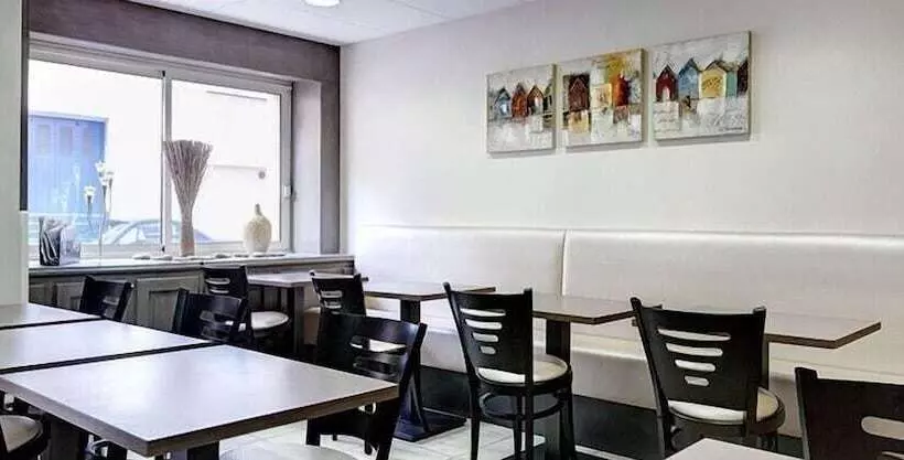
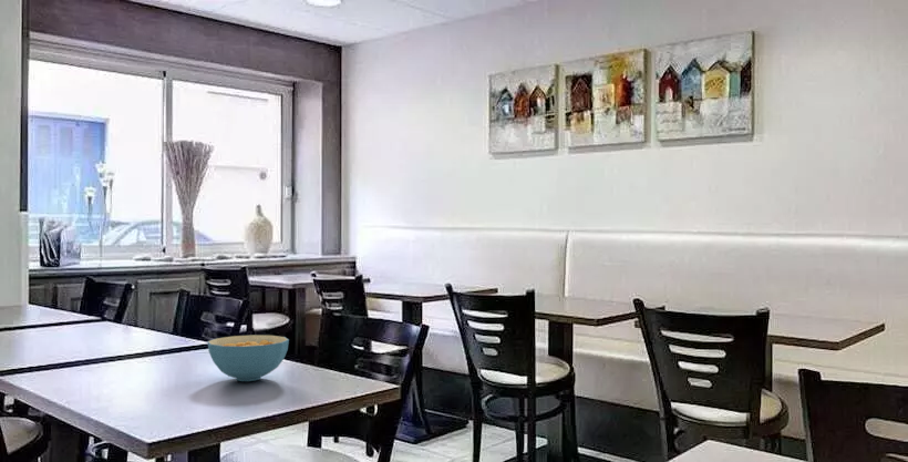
+ cereal bowl [206,335,290,382]
